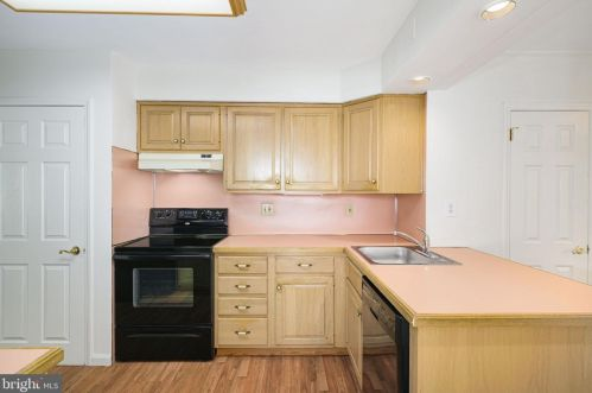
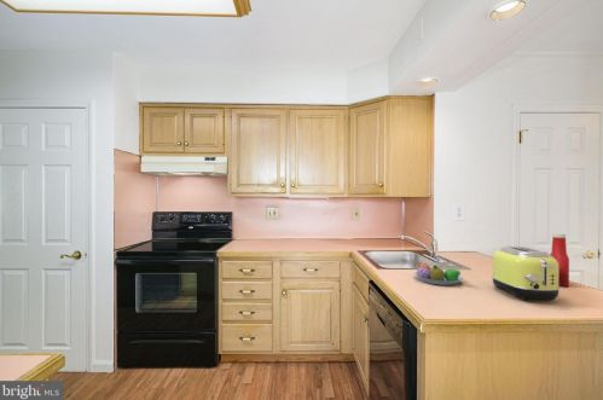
+ toaster [491,245,562,302]
+ fruit bowl [413,261,464,286]
+ soap bottle [549,232,570,288]
